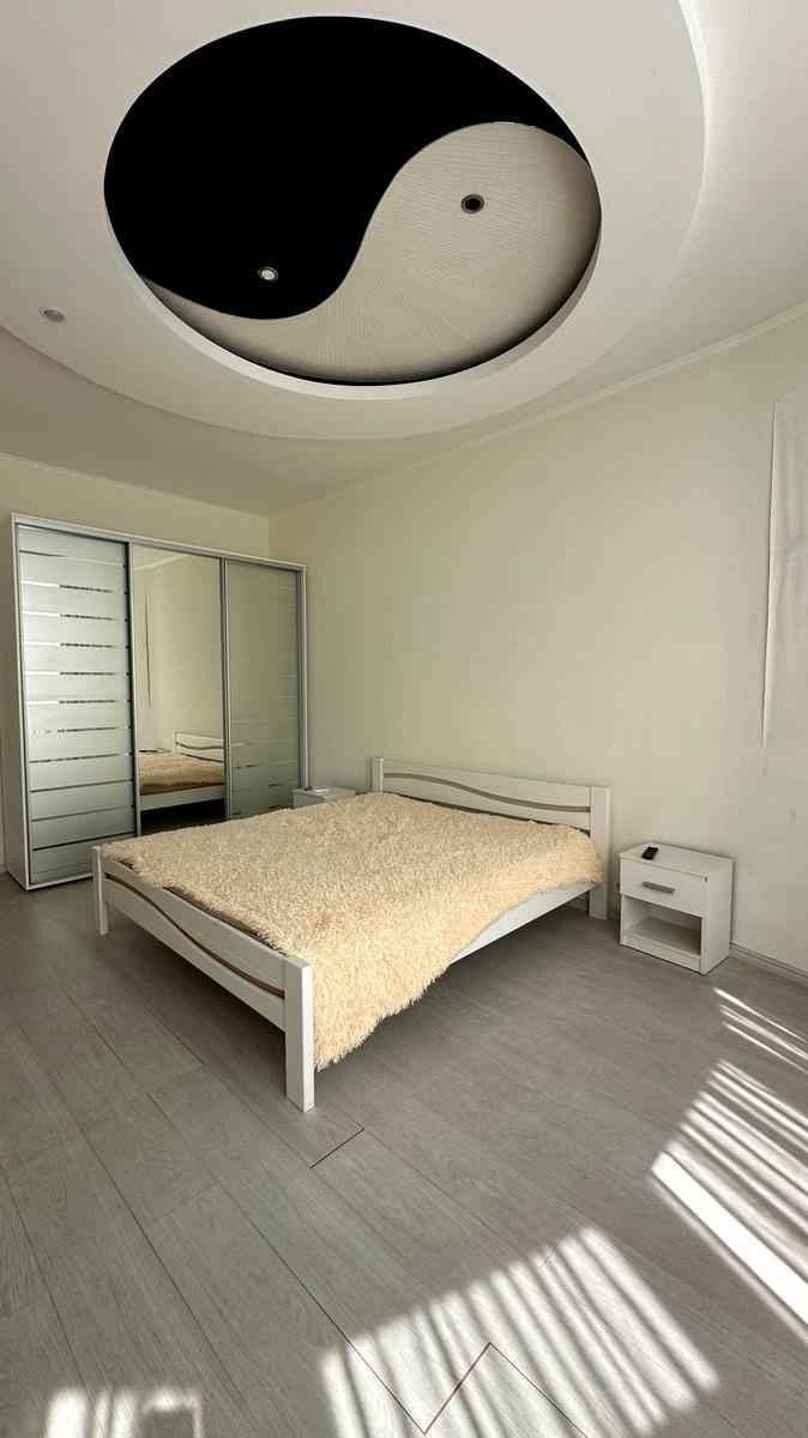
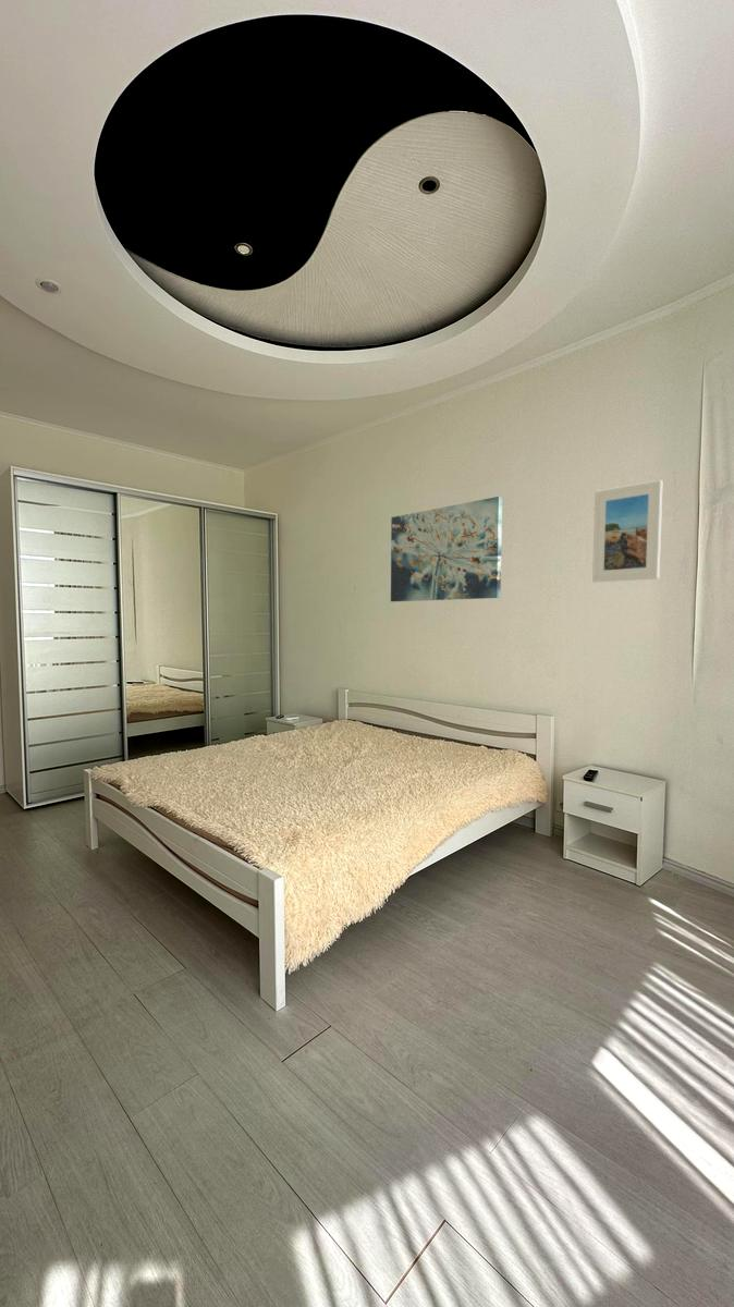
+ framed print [591,479,664,584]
+ wall art [390,496,503,602]
